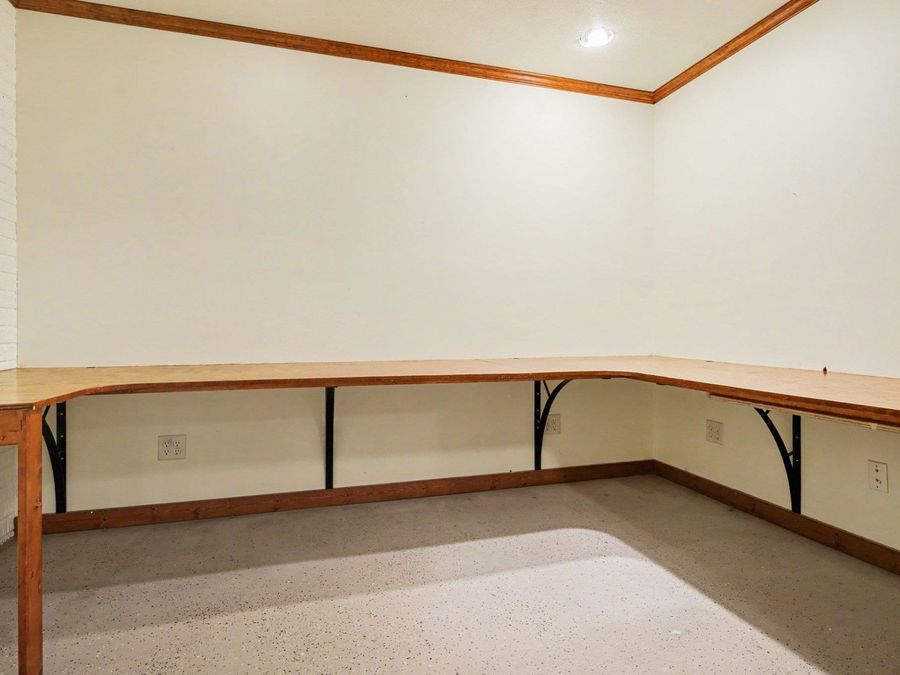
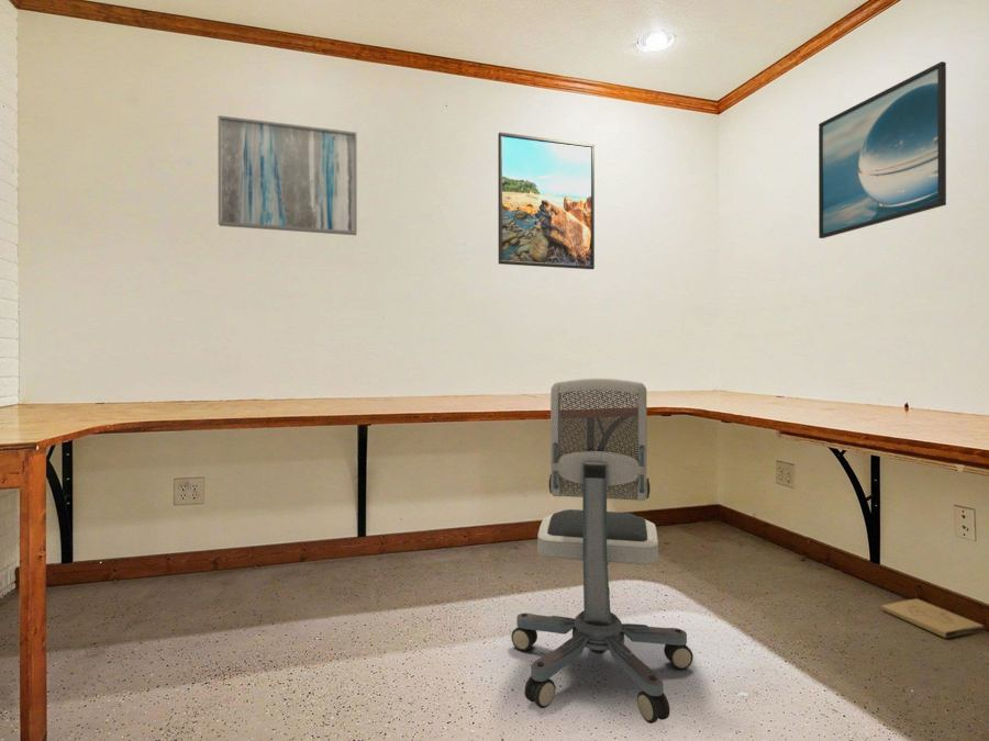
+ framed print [497,132,596,270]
+ wall art [218,114,358,236]
+ box [880,598,985,639]
+ office chair [510,378,694,725]
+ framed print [818,60,947,239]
